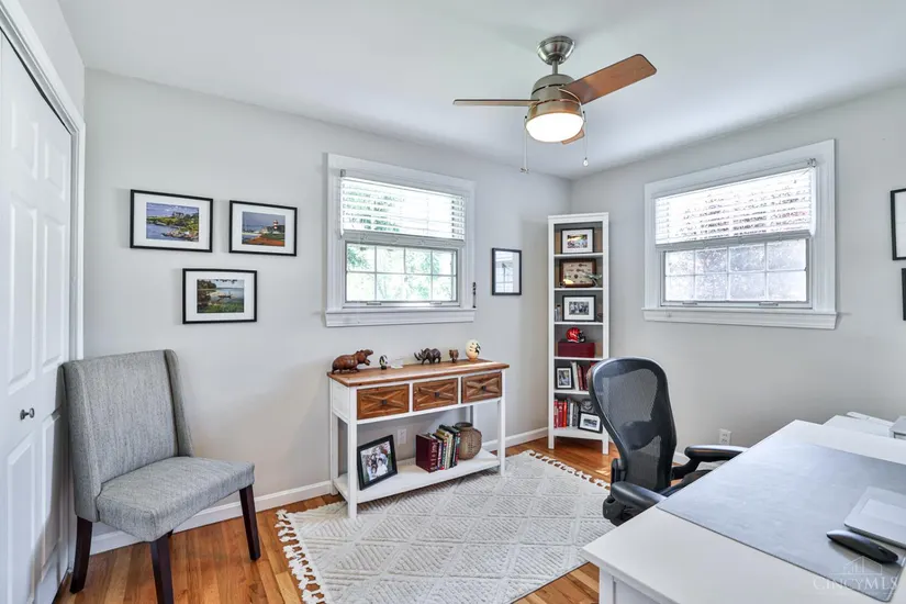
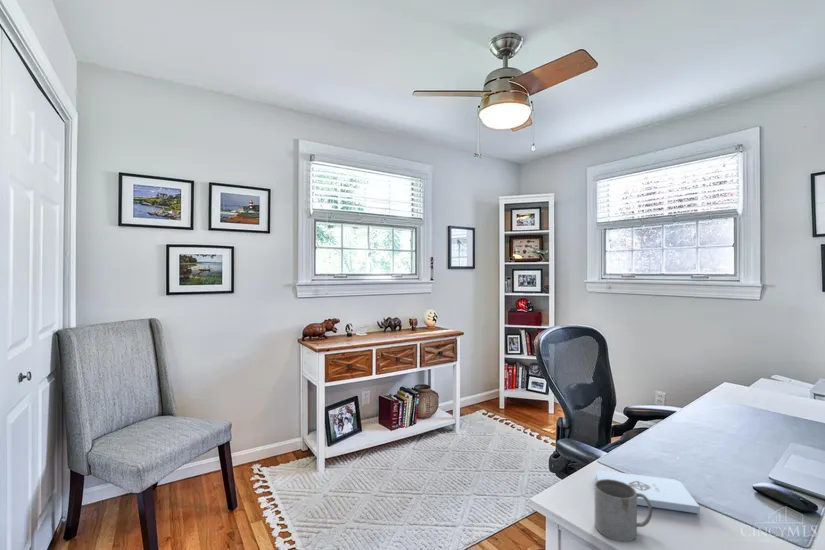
+ mug [594,479,653,542]
+ notepad [594,469,701,515]
